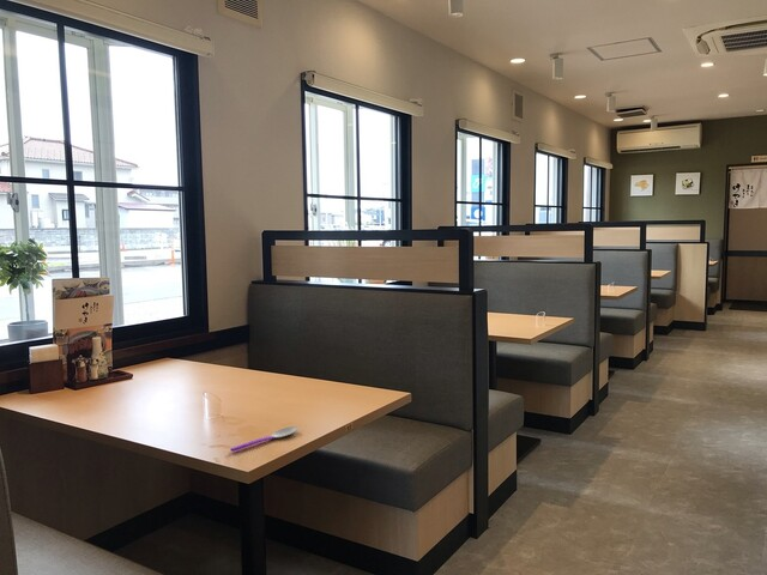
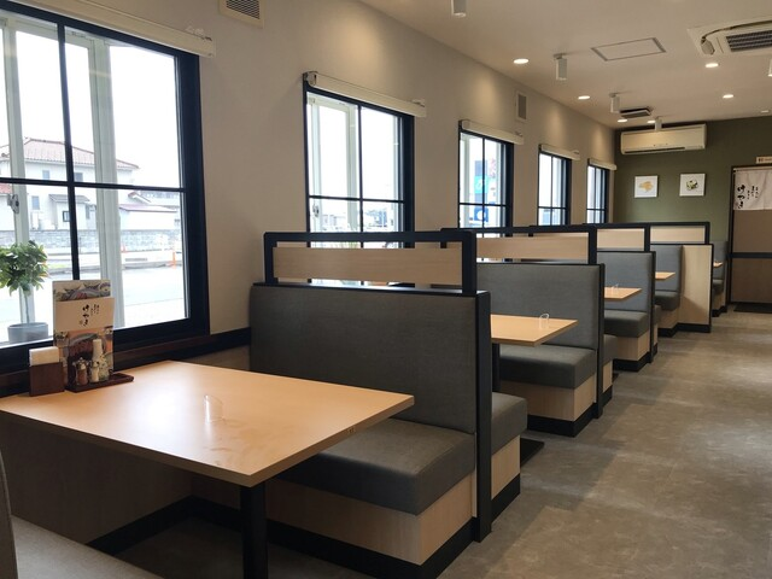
- spoon [229,425,300,453]
